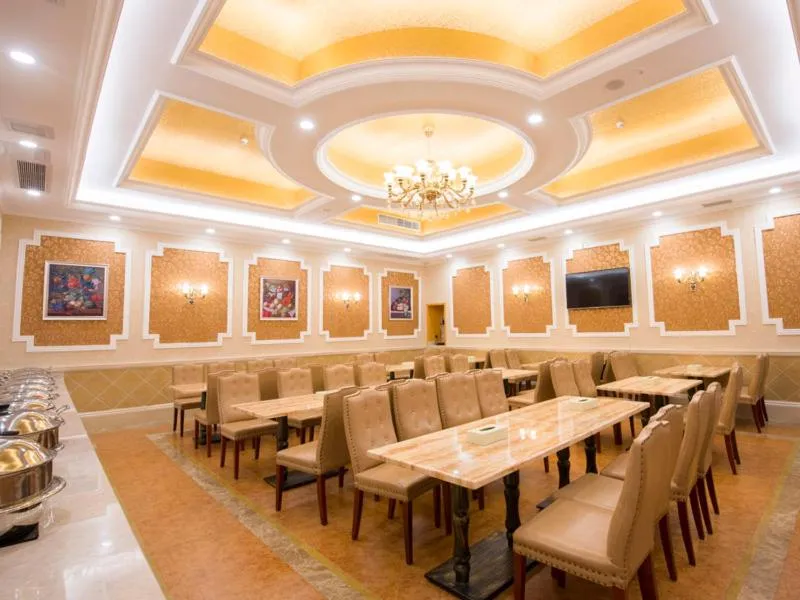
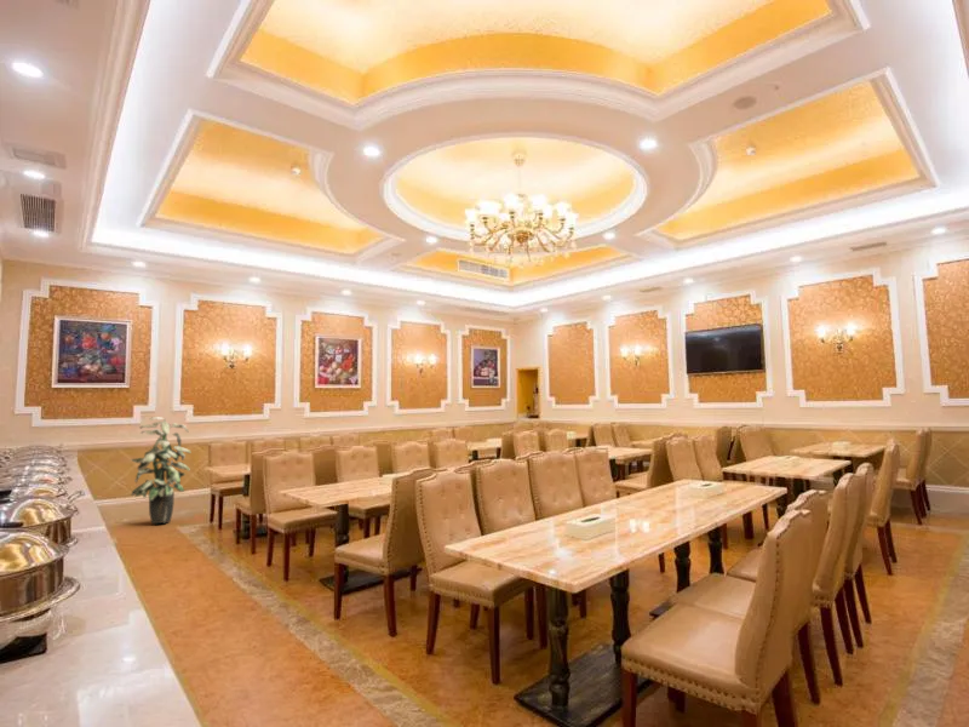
+ indoor plant [130,416,191,525]
